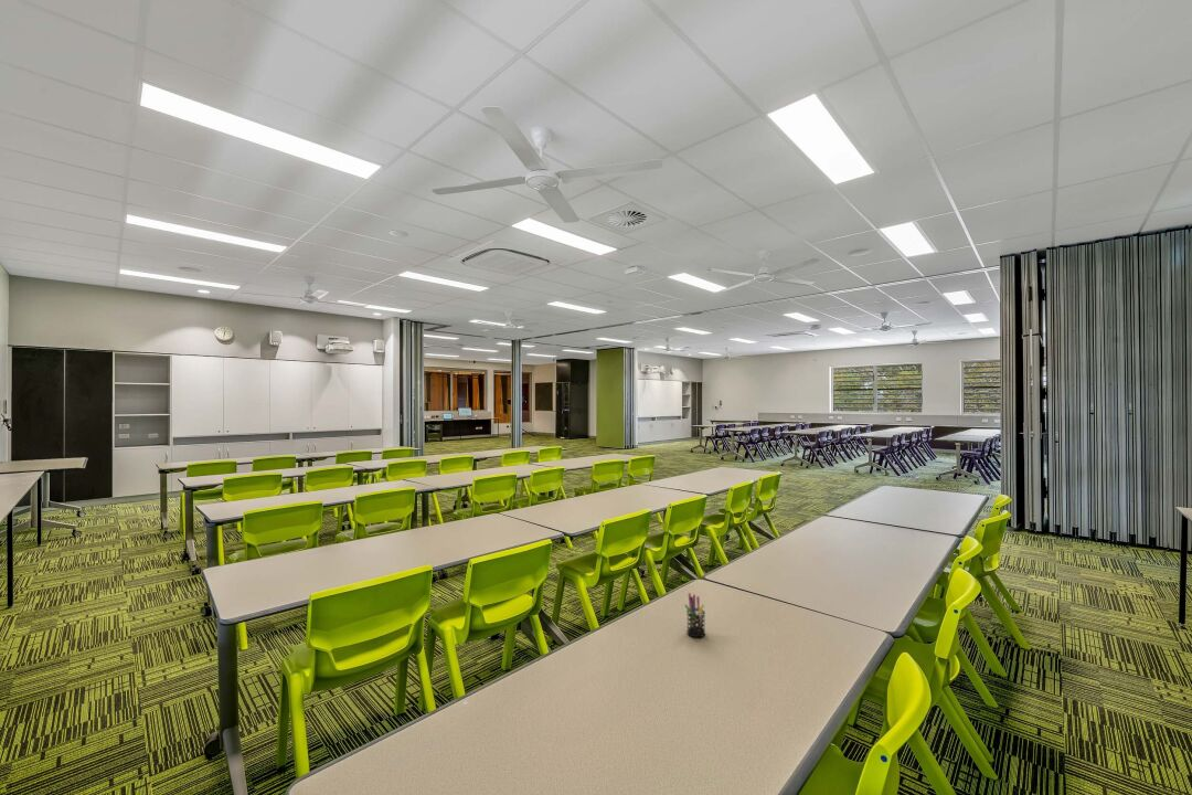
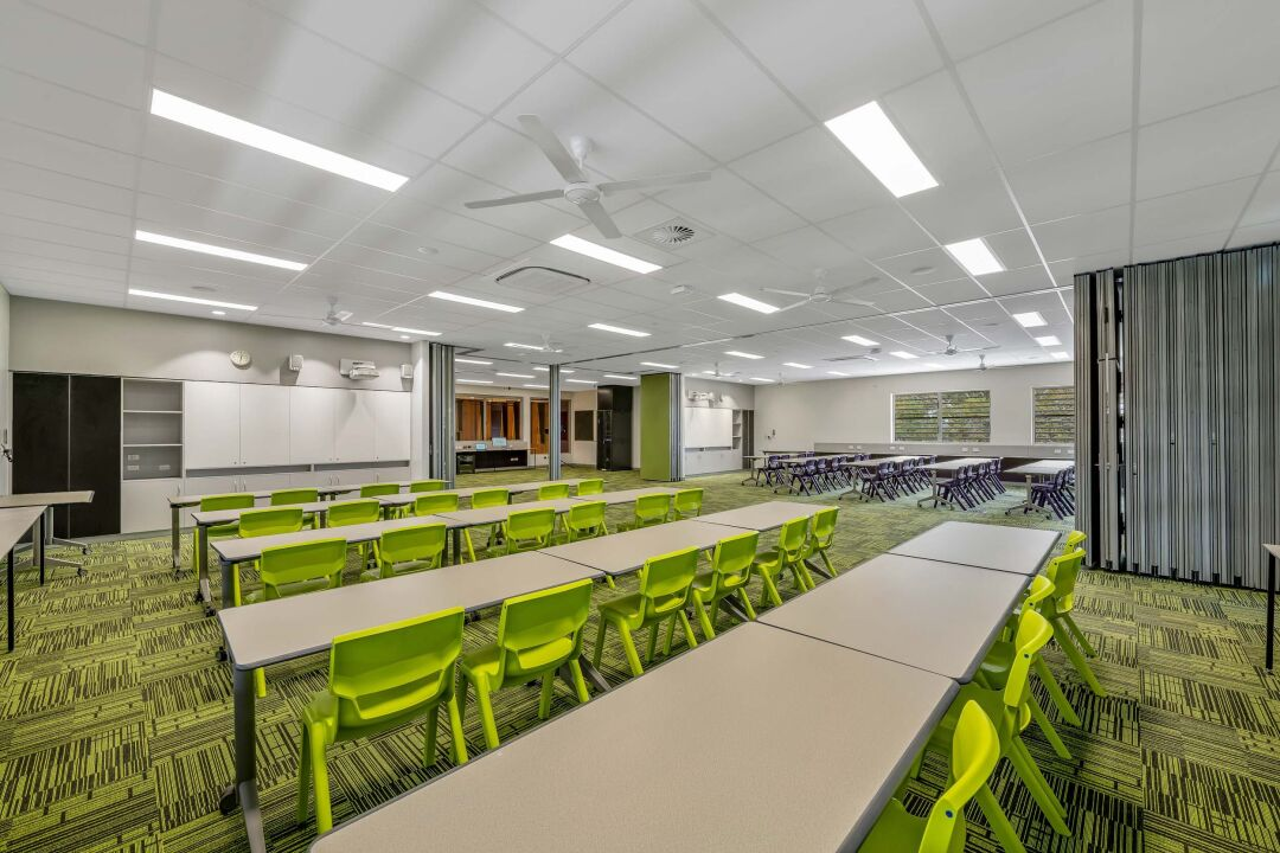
- pen holder [683,592,706,638]
